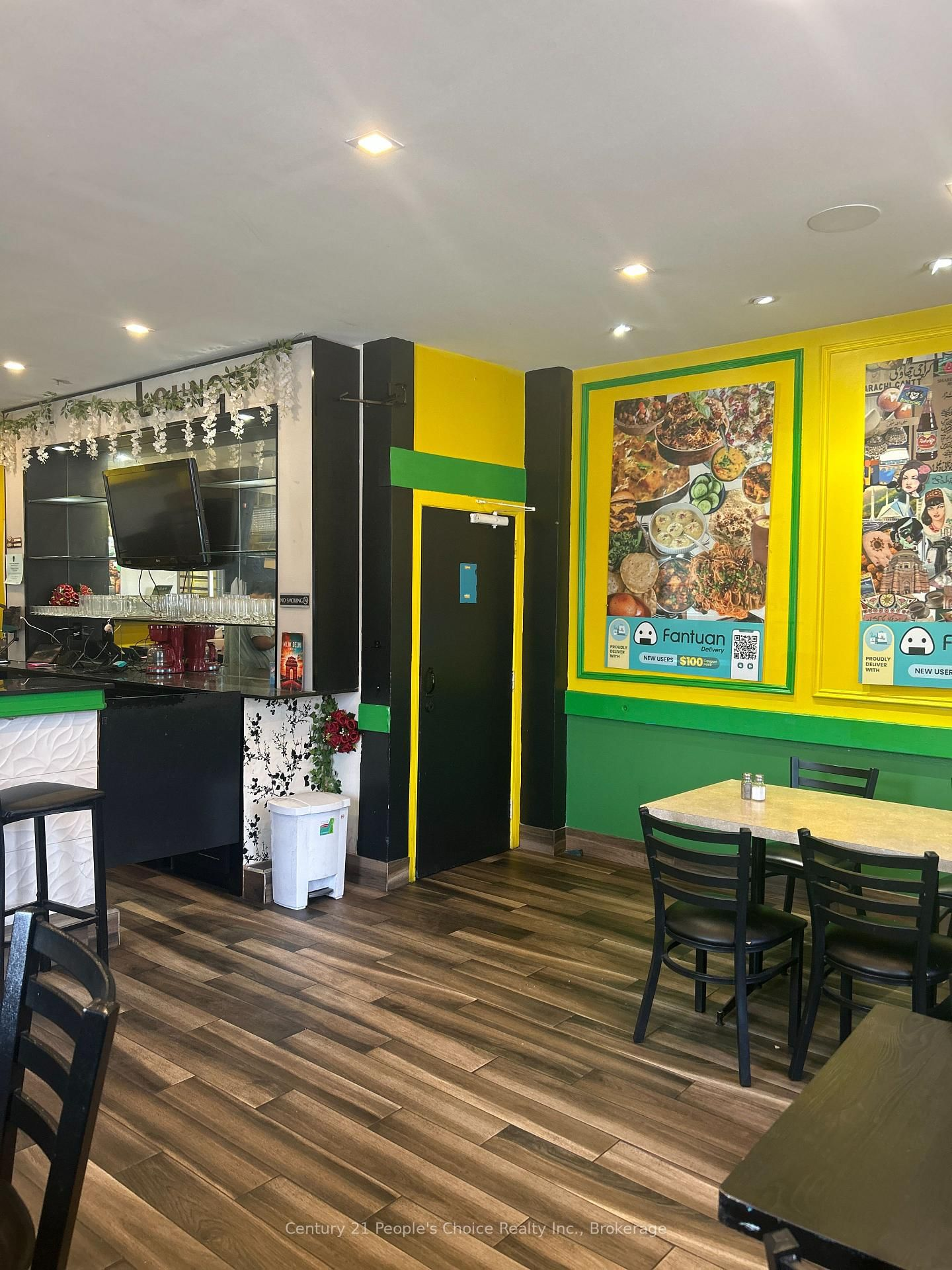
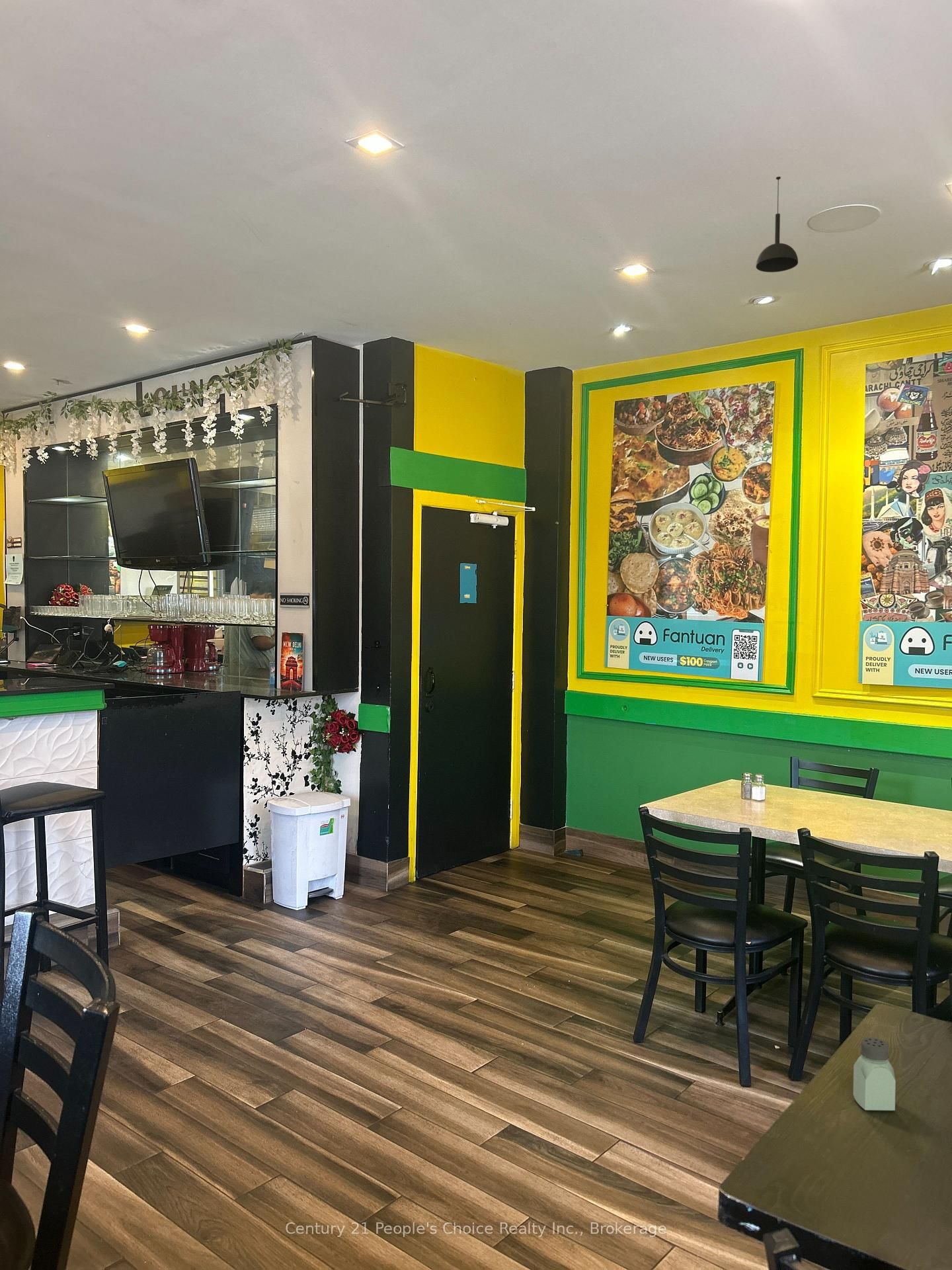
+ pendant light [756,176,799,273]
+ saltshaker [853,1037,896,1111]
